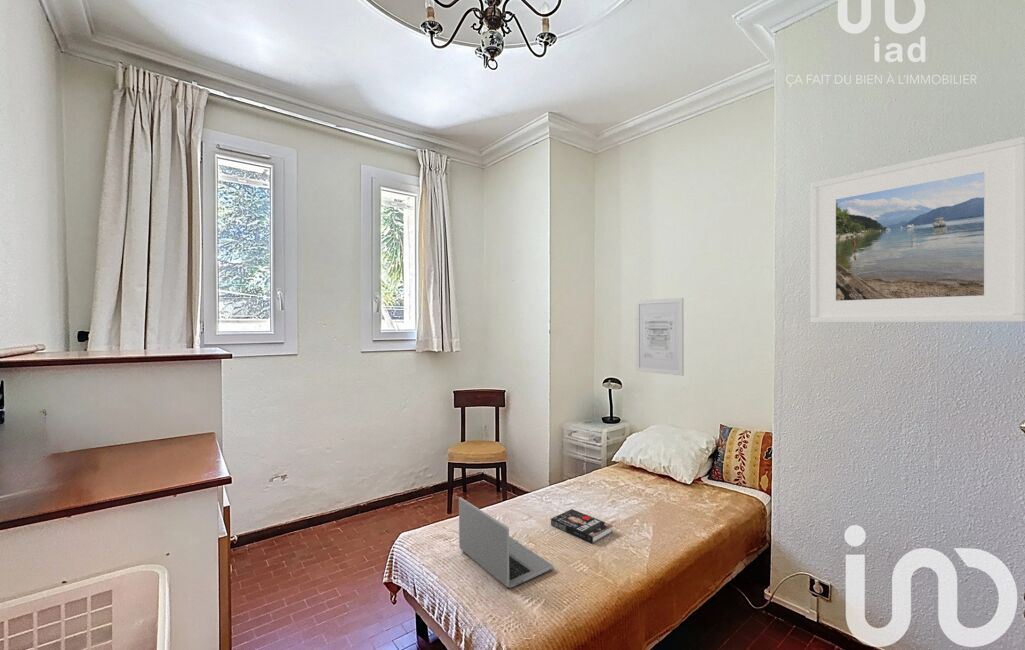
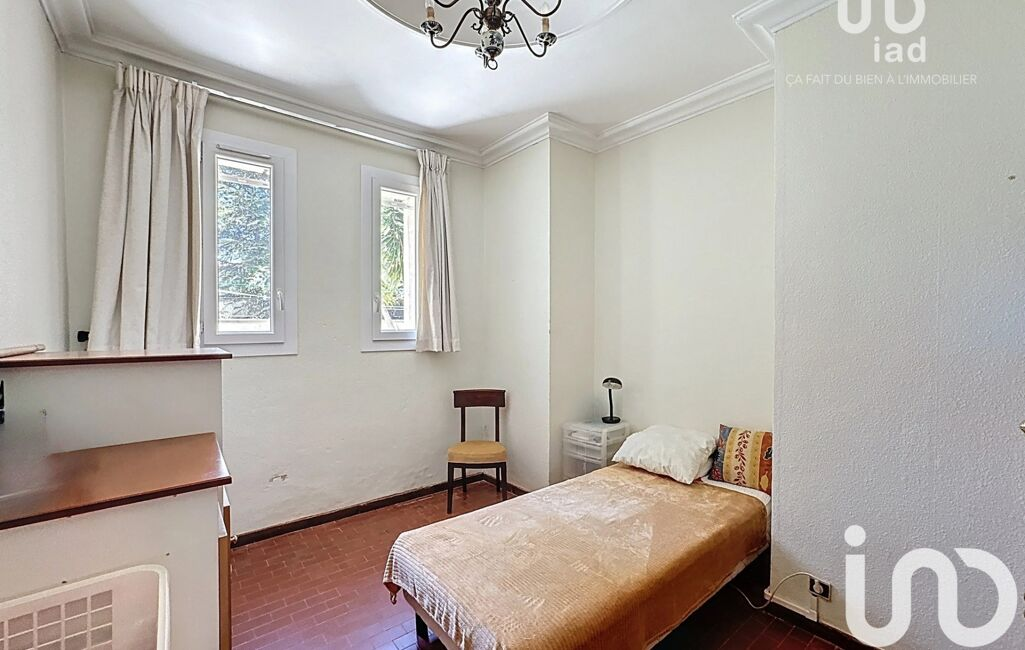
- wall art [635,297,685,377]
- laptop [458,496,555,589]
- book [550,508,614,545]
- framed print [809,135,1025,324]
